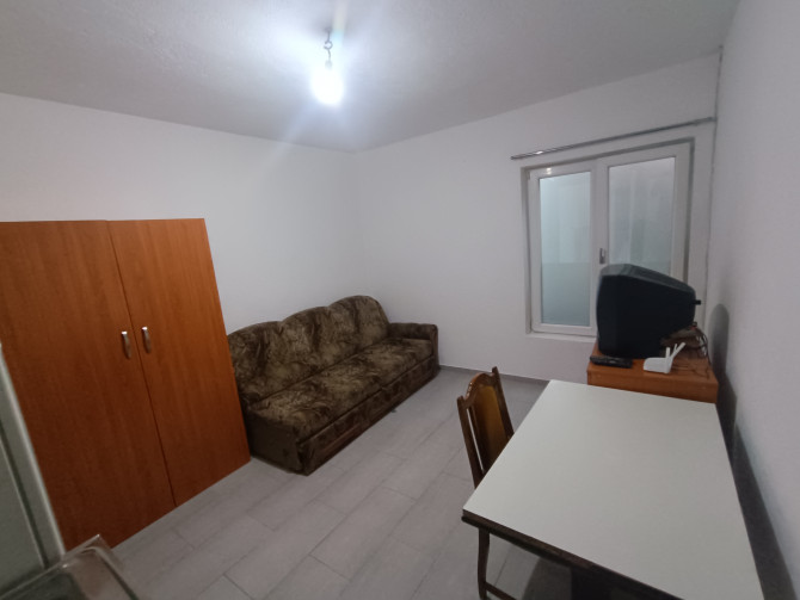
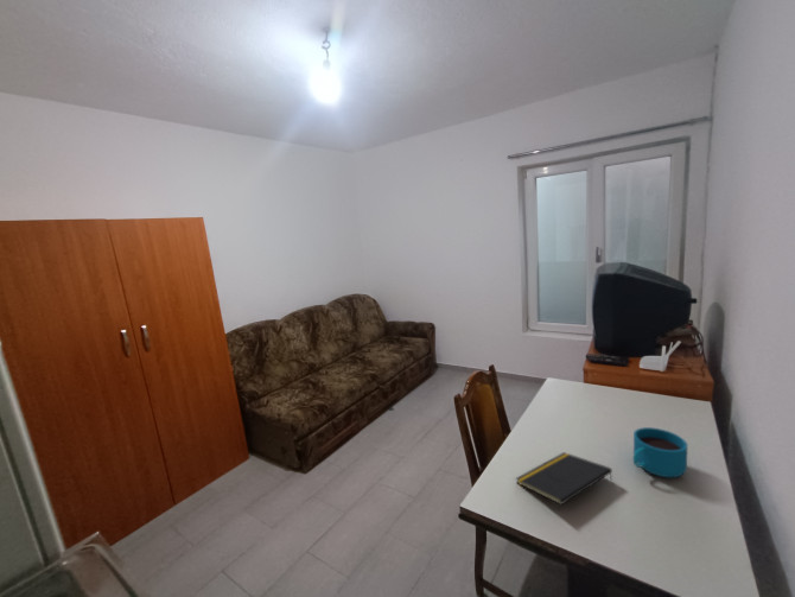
+ cup [632,426,688,478]
+ notepad [515,451,613,506]
